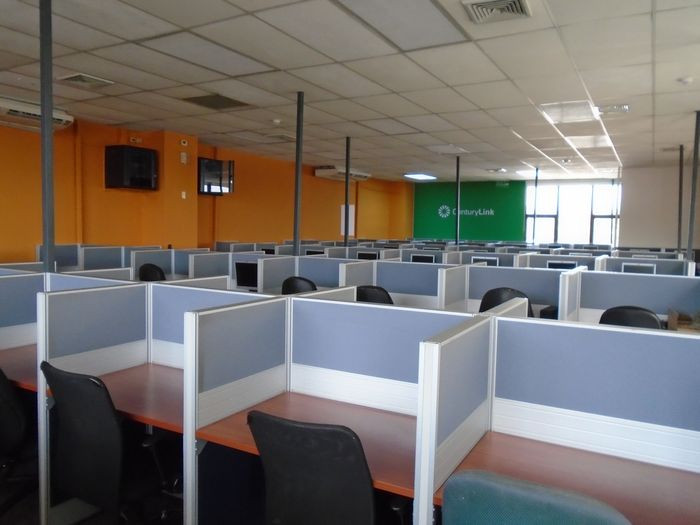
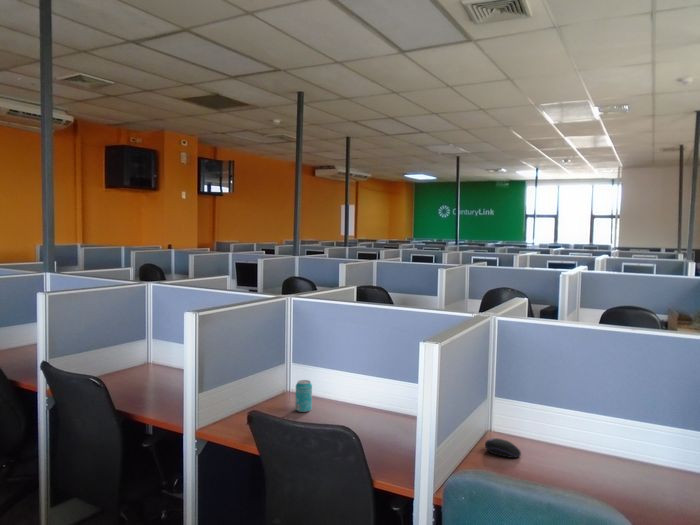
+ beverage can [294,379,313,413]
+ computer mouse [484,437,522,459]
